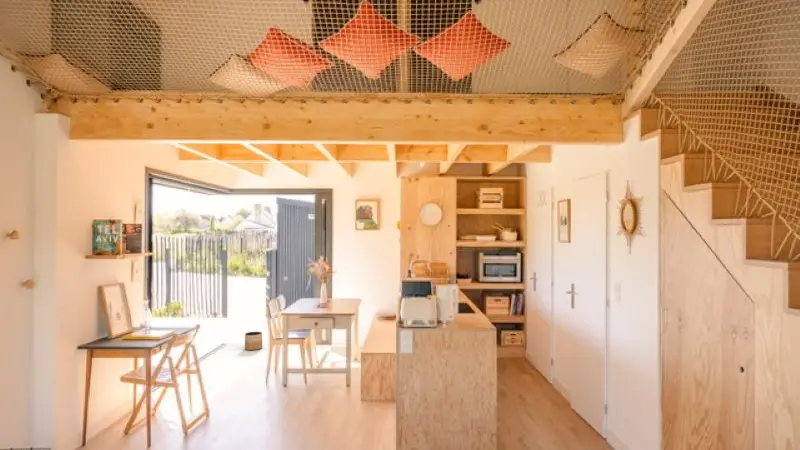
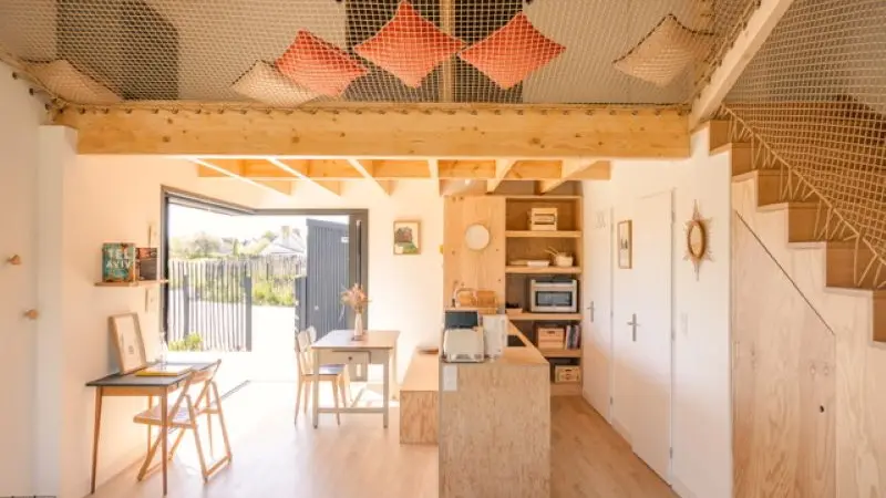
- planter [244,331,263,351]
